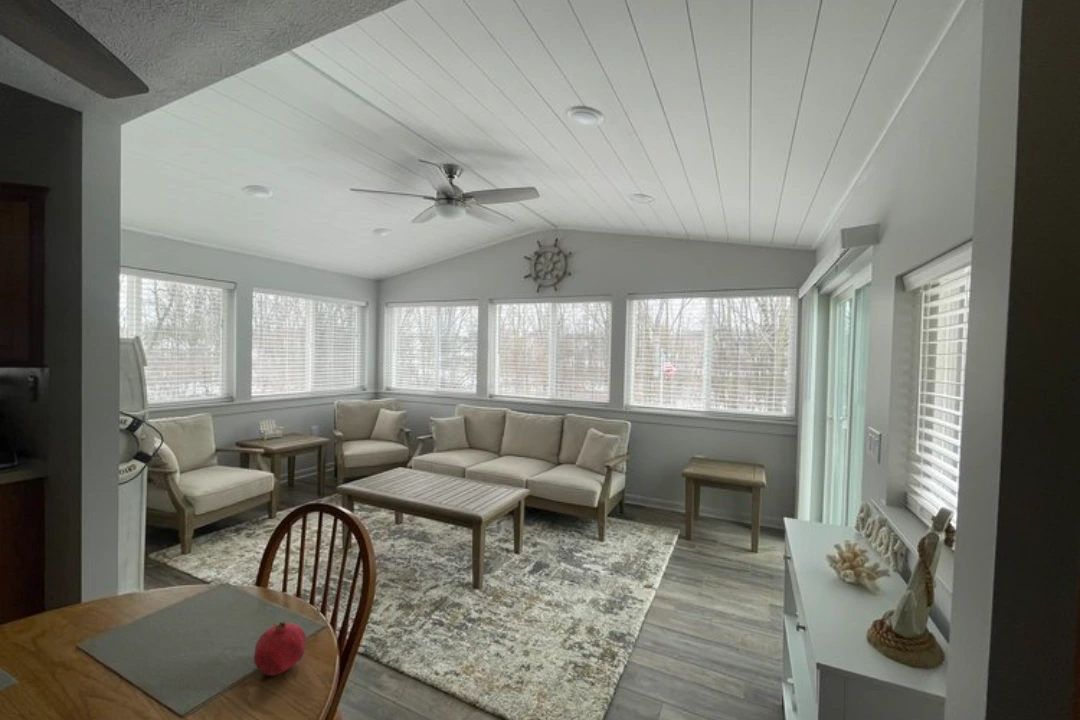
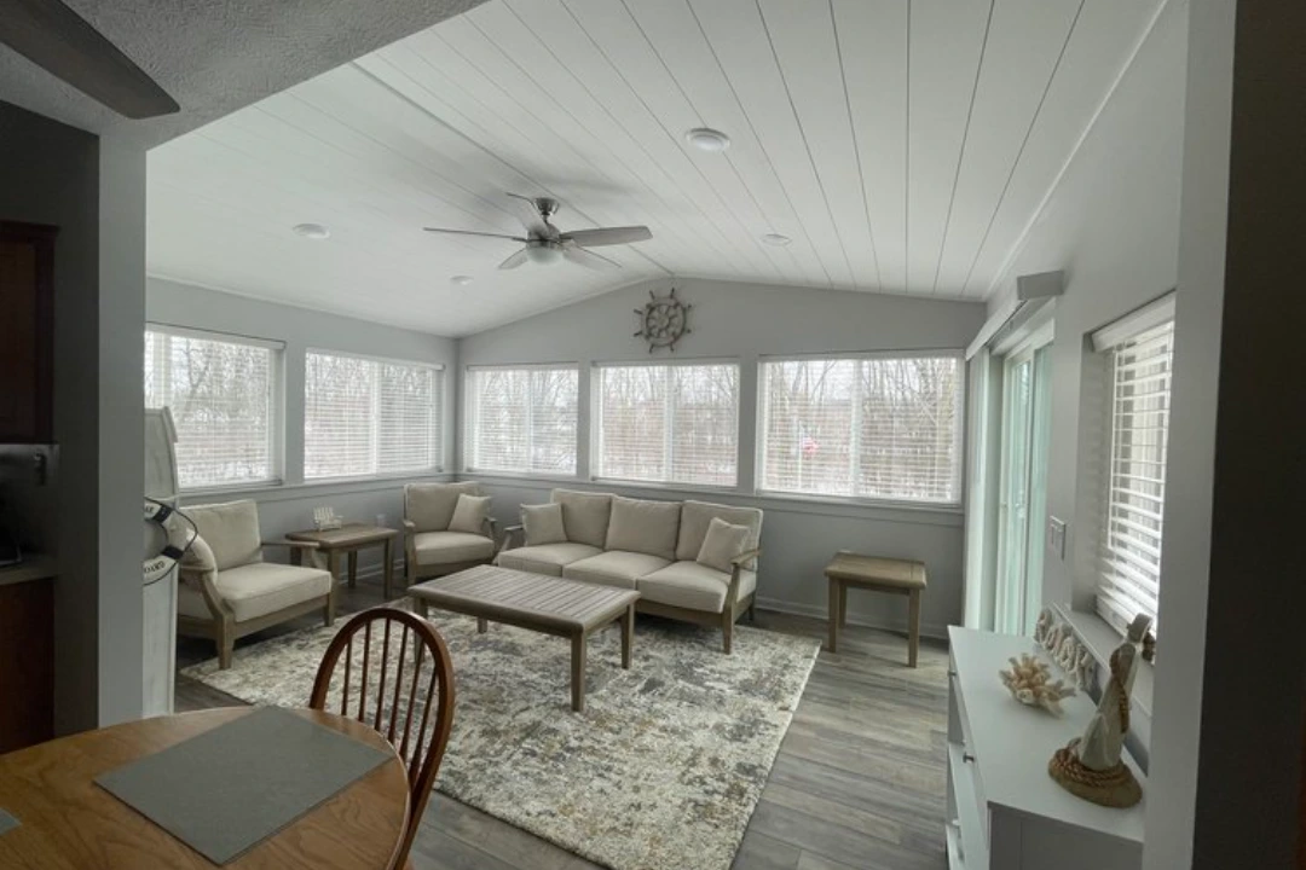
- fruit [253,621,307,676]
